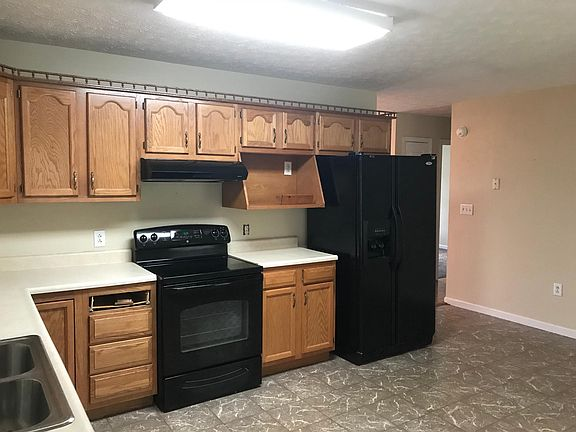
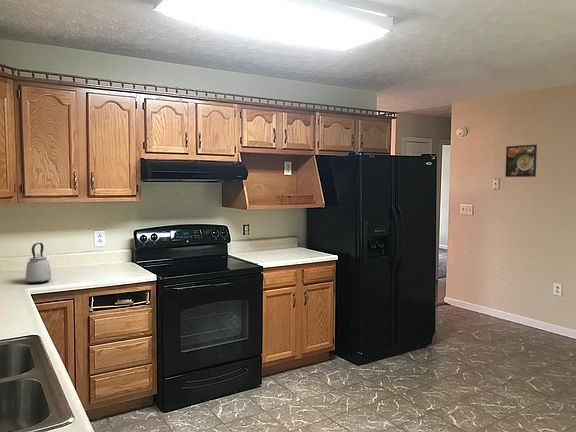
+ kettle [25,242,52,284]
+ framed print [504,144,538,178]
